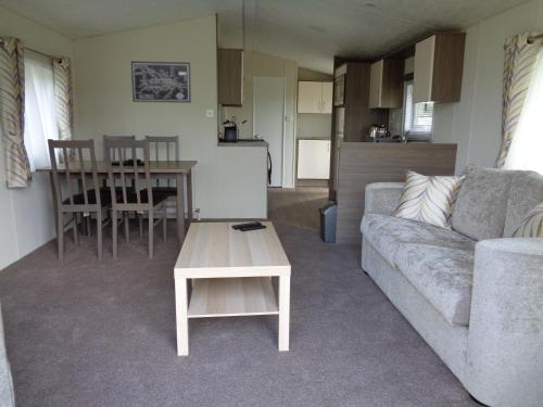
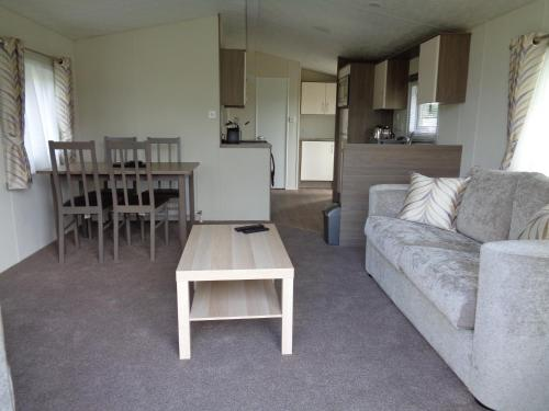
- wall art [130,60,192,104]
